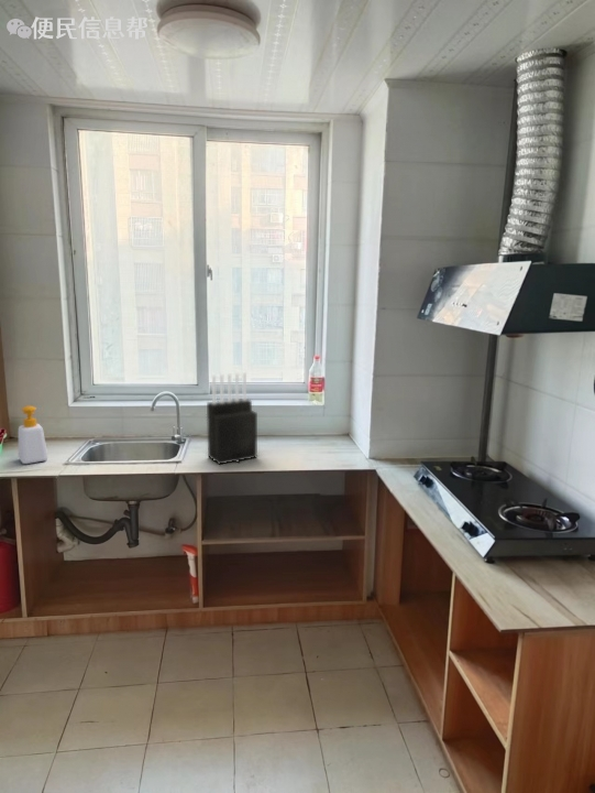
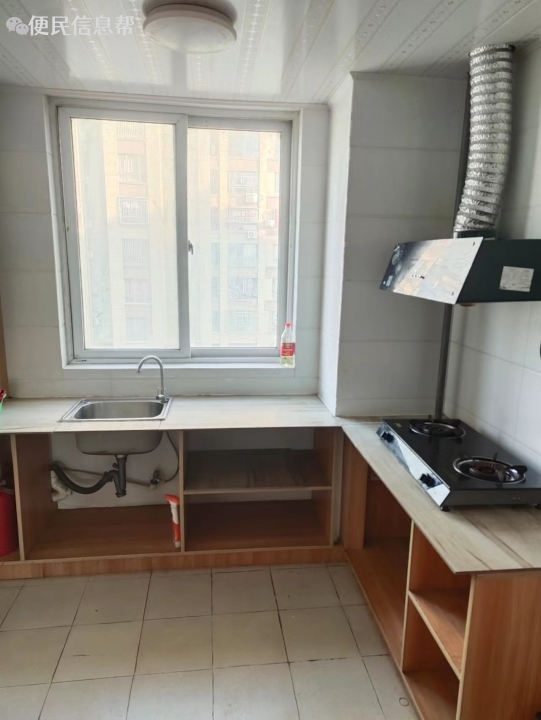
- soap bottle [18,404,49,465]
- knife block [206,371,258,466]
